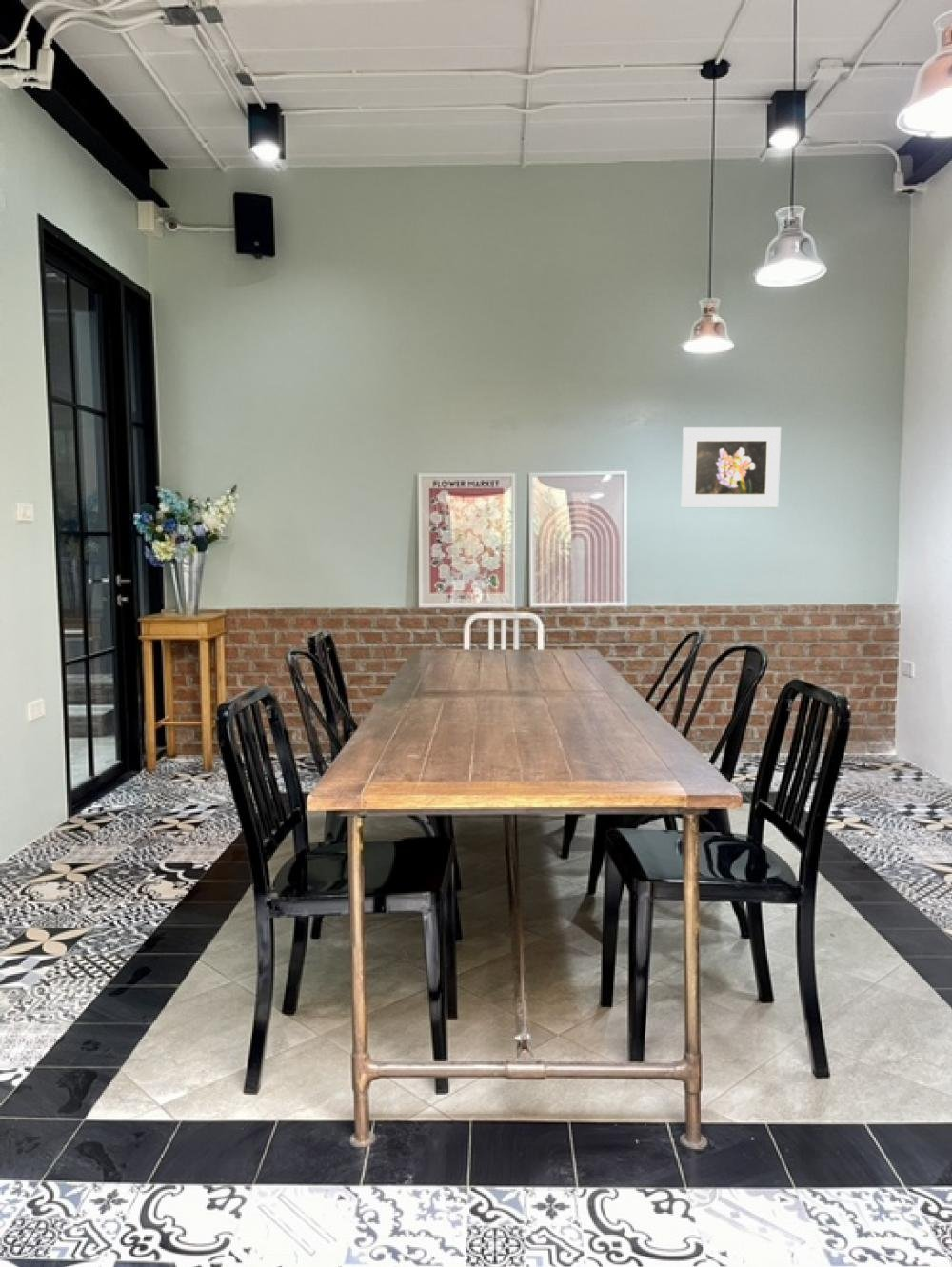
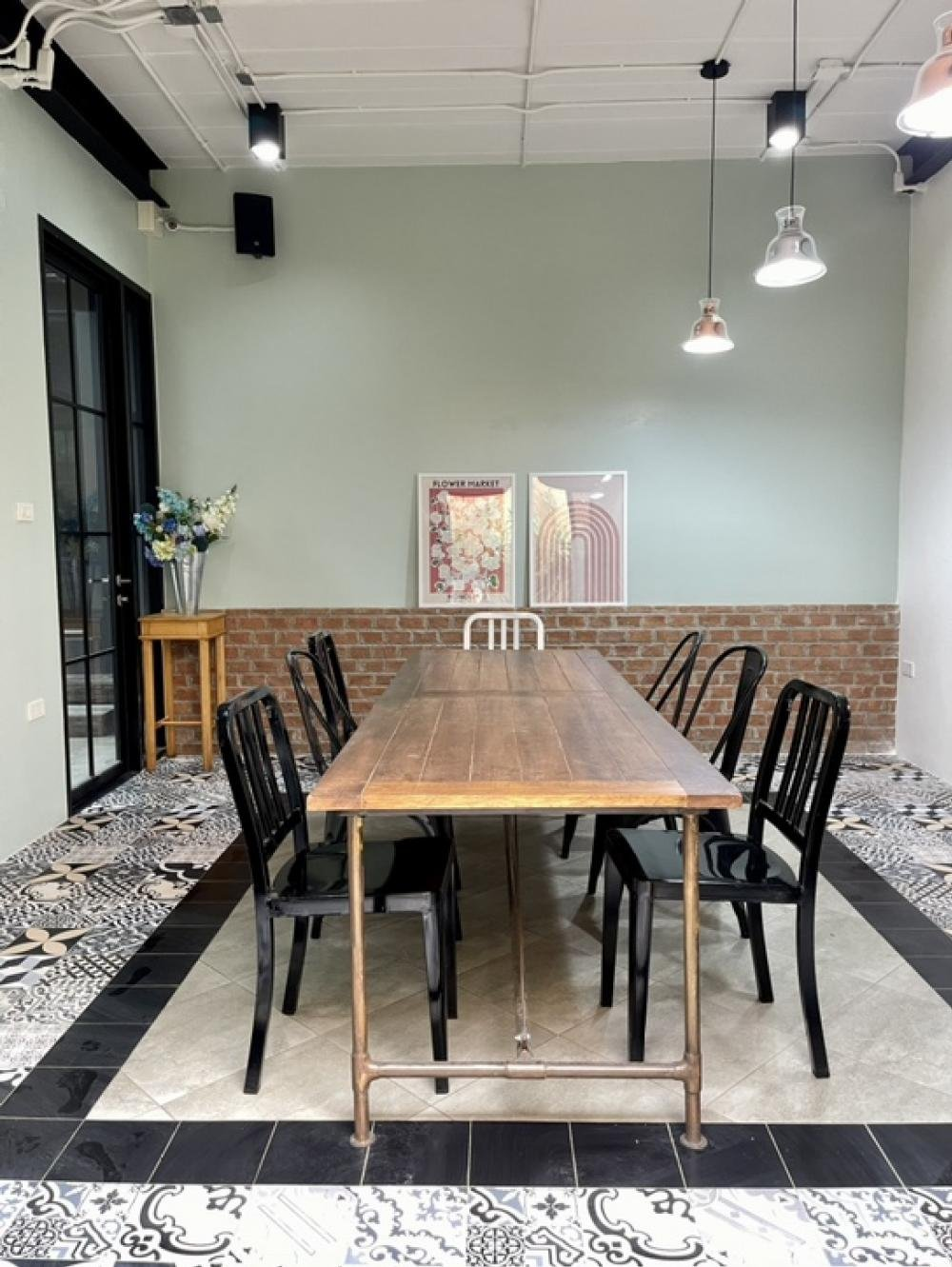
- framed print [681,426,782,508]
